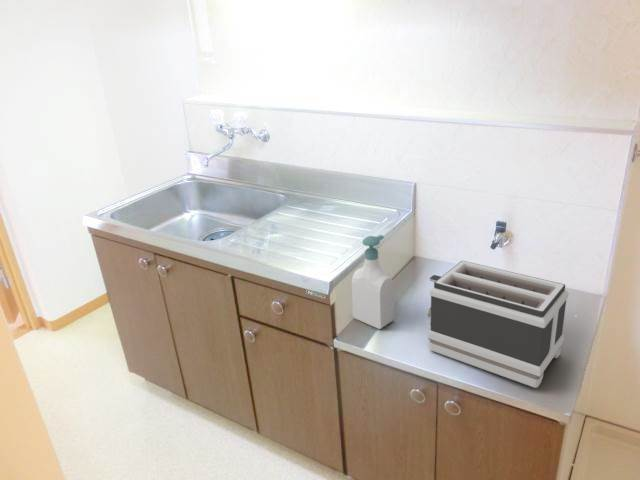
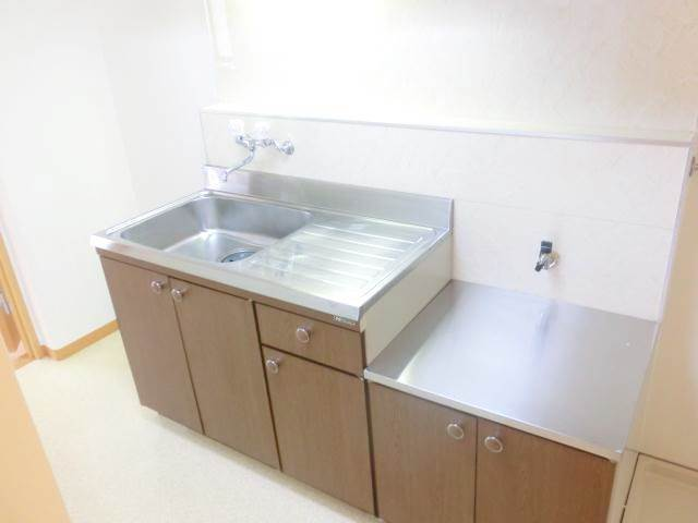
- soap bottle [351,234,395,330]
- toaster [427,260,569,389]
